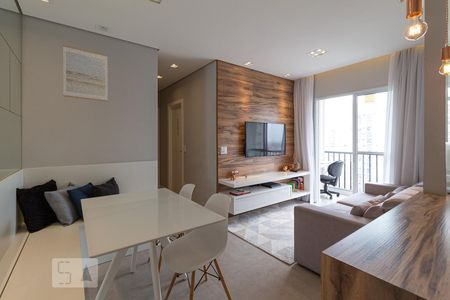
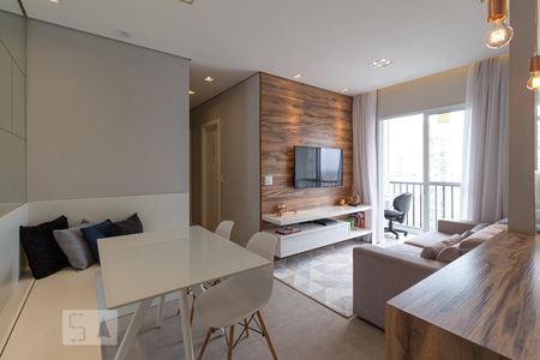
- wall art [62,44,109,103]
